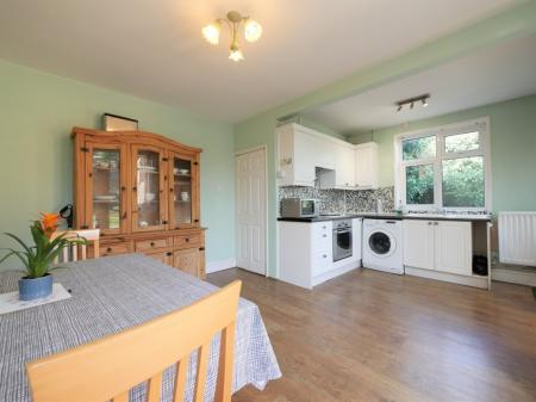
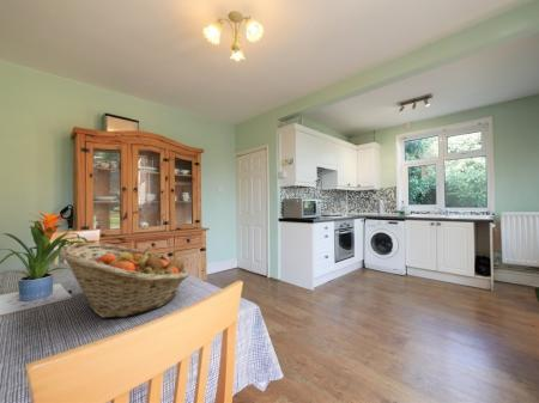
+ fruit basket [59,242,190,319]
